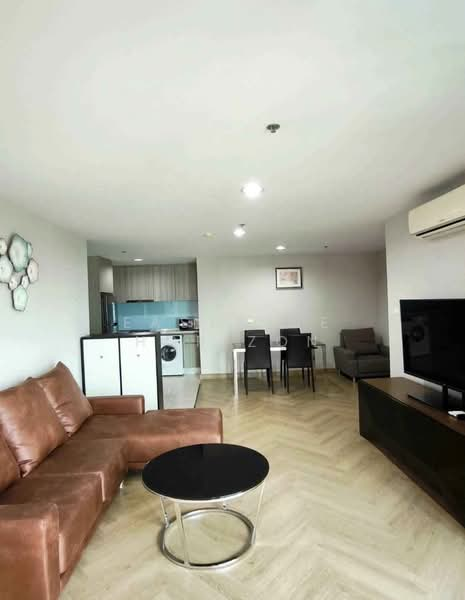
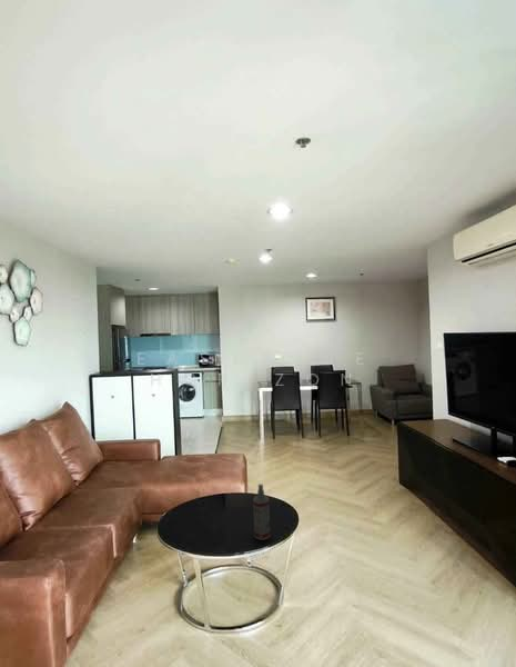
+ spray bottle [252,484,272,541]
